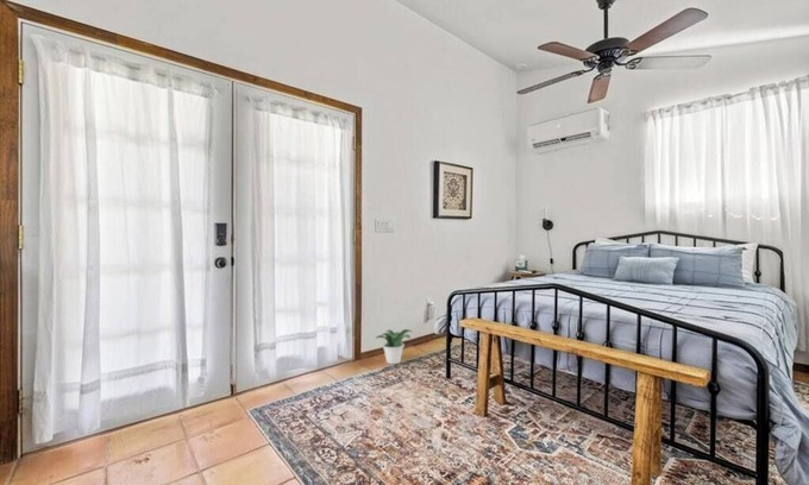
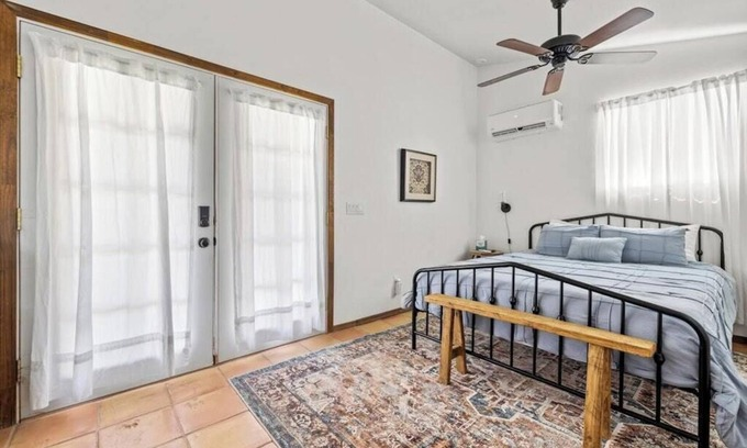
- potted plant [375,328,413,365]
